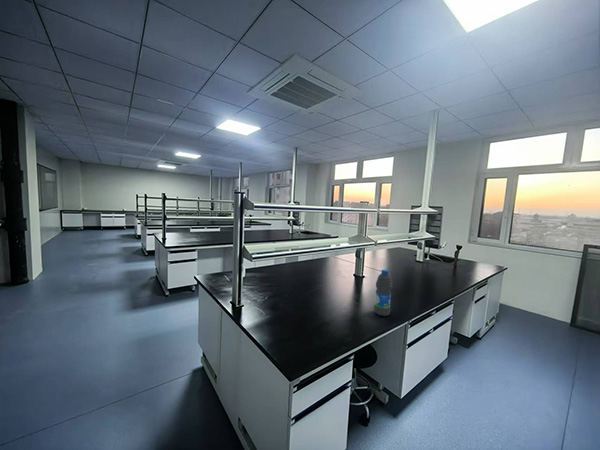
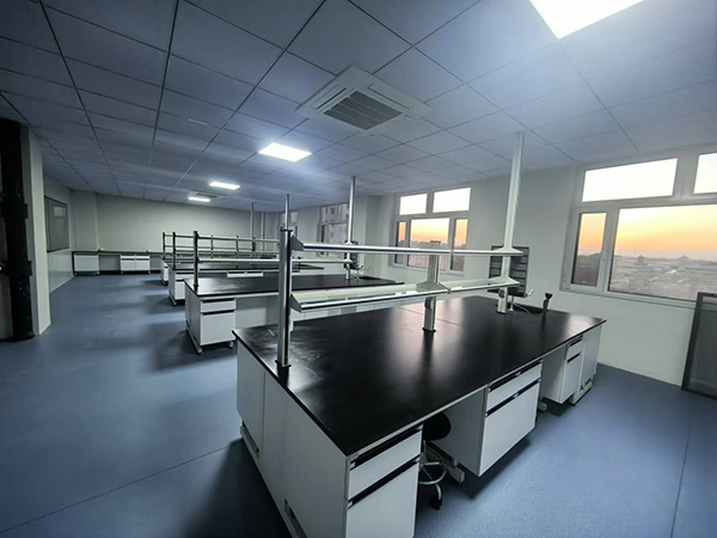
- water bottle [373,269,393,317]
